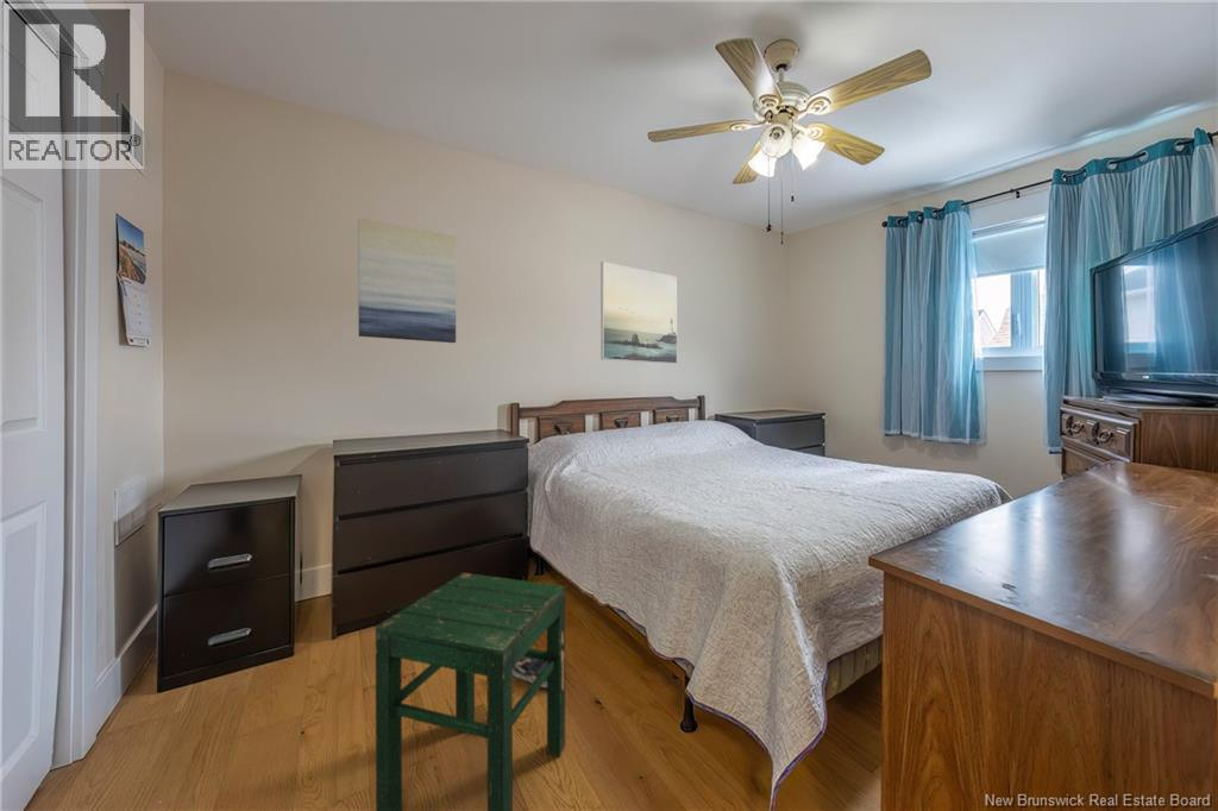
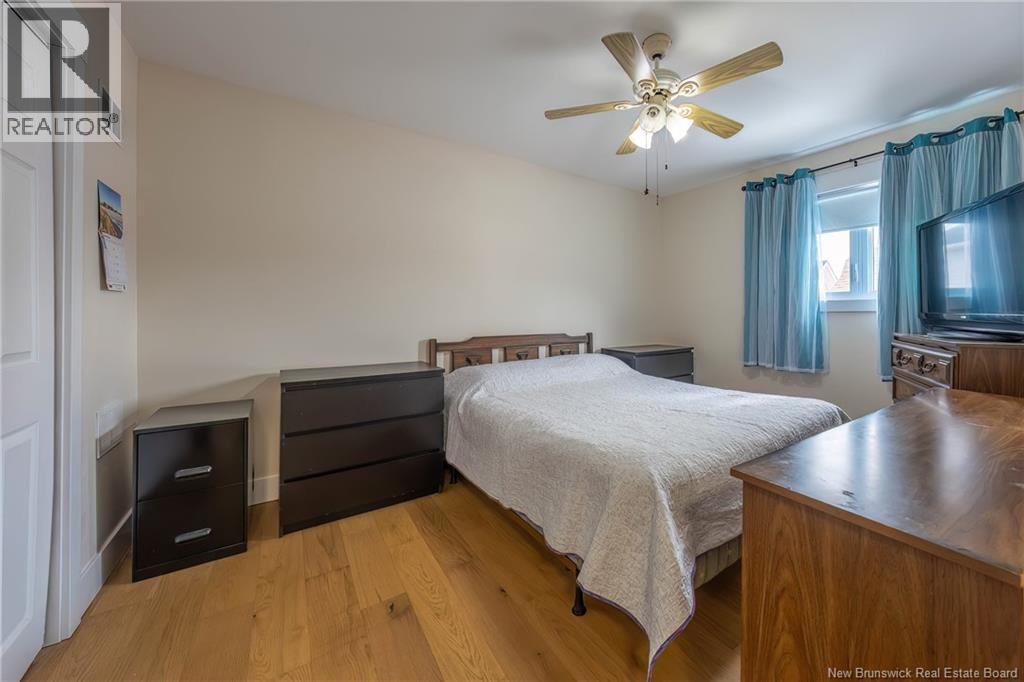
- sneaker [513,656,547,689]
- wall art [357,216,457,344]
- stool [375,572,566,811]
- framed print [599,260,678,365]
